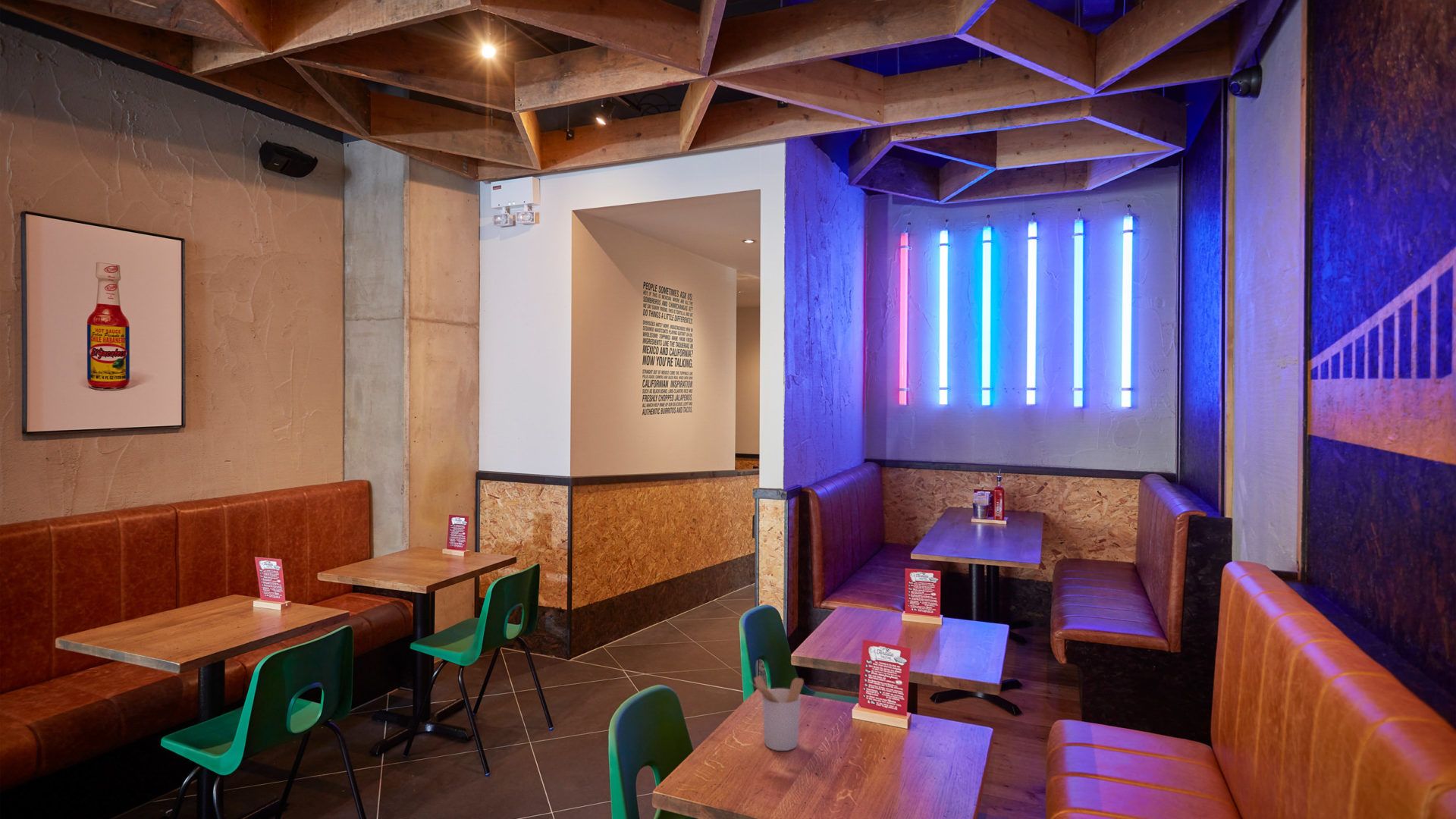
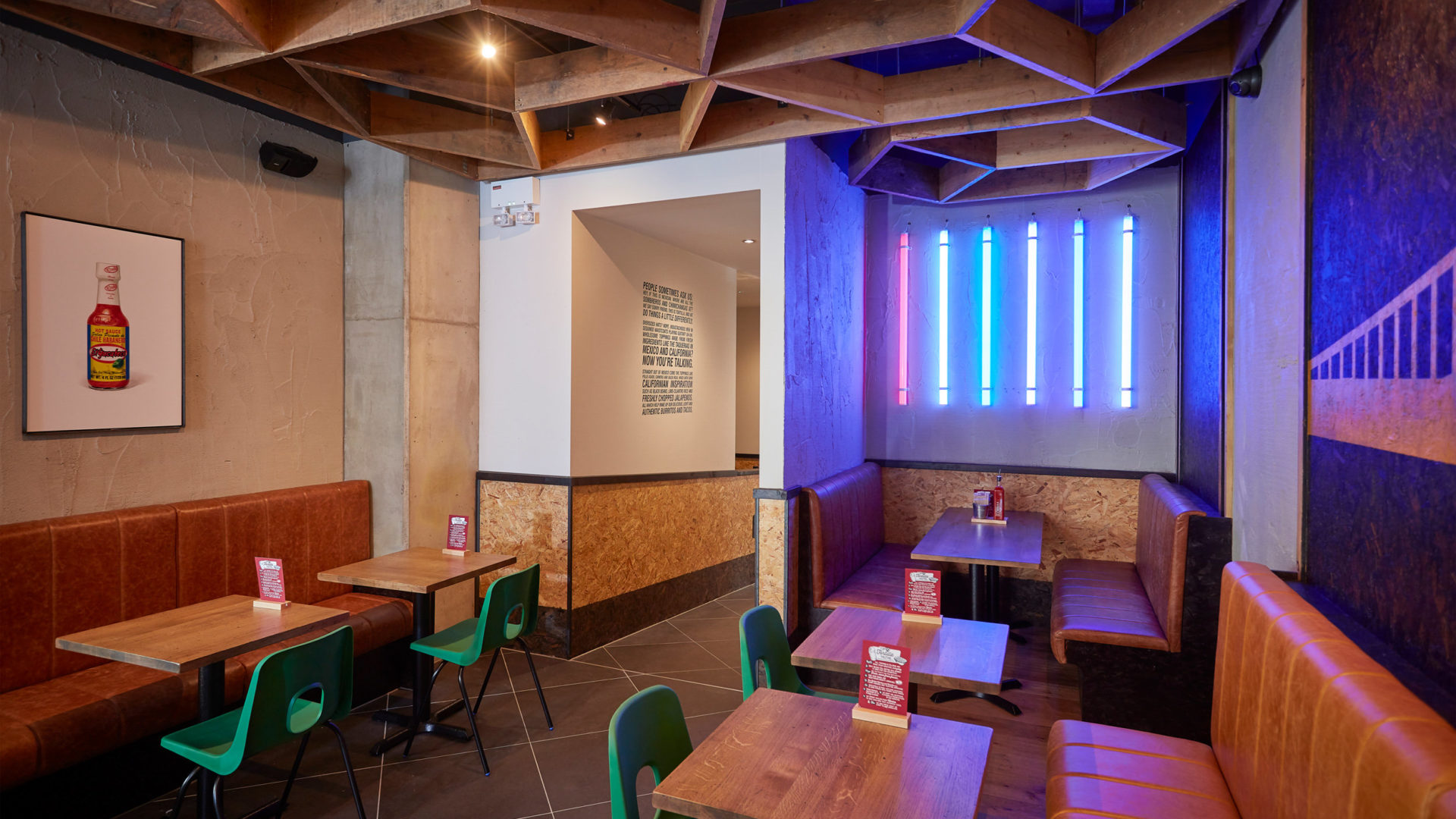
- utensil holder [749,675,805,752]
